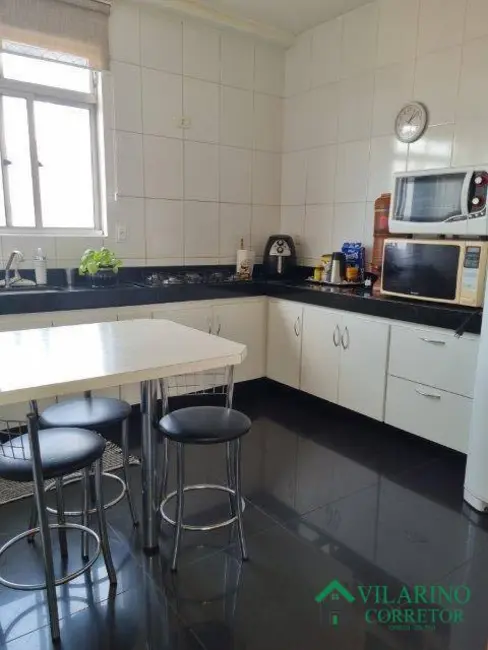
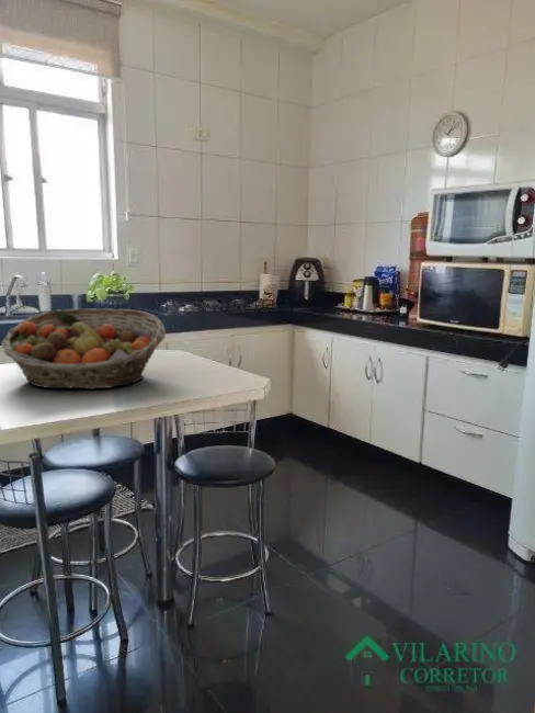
+ fruit basket [0,307,167,391]
